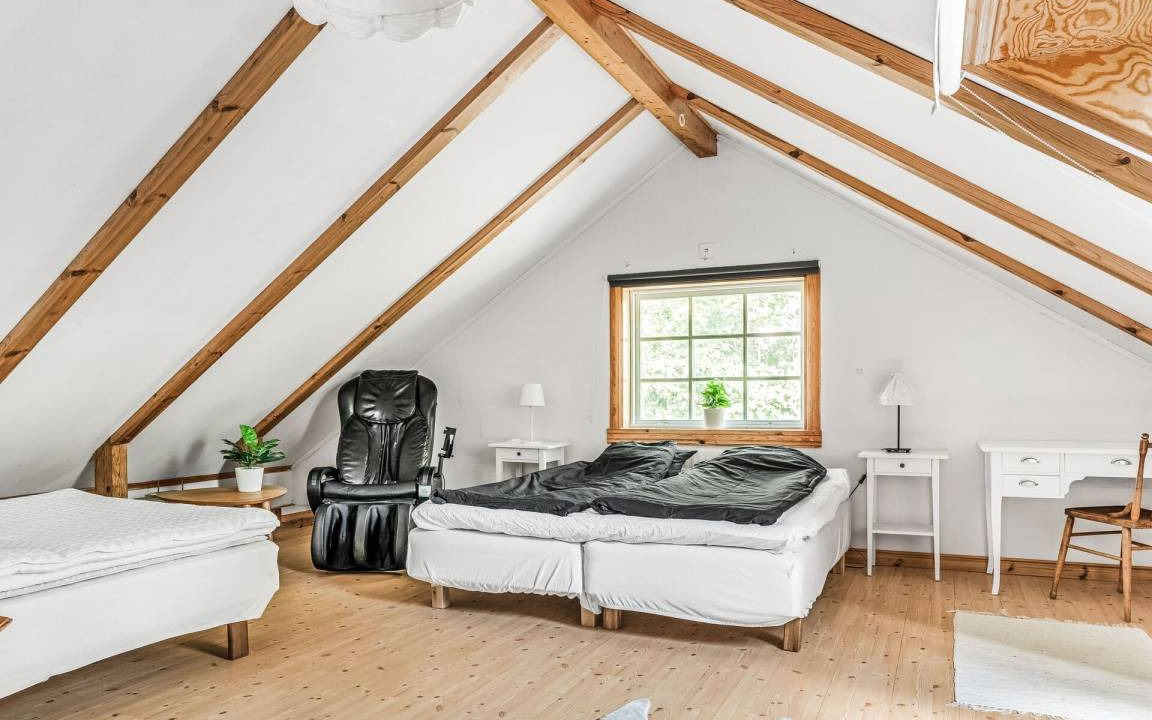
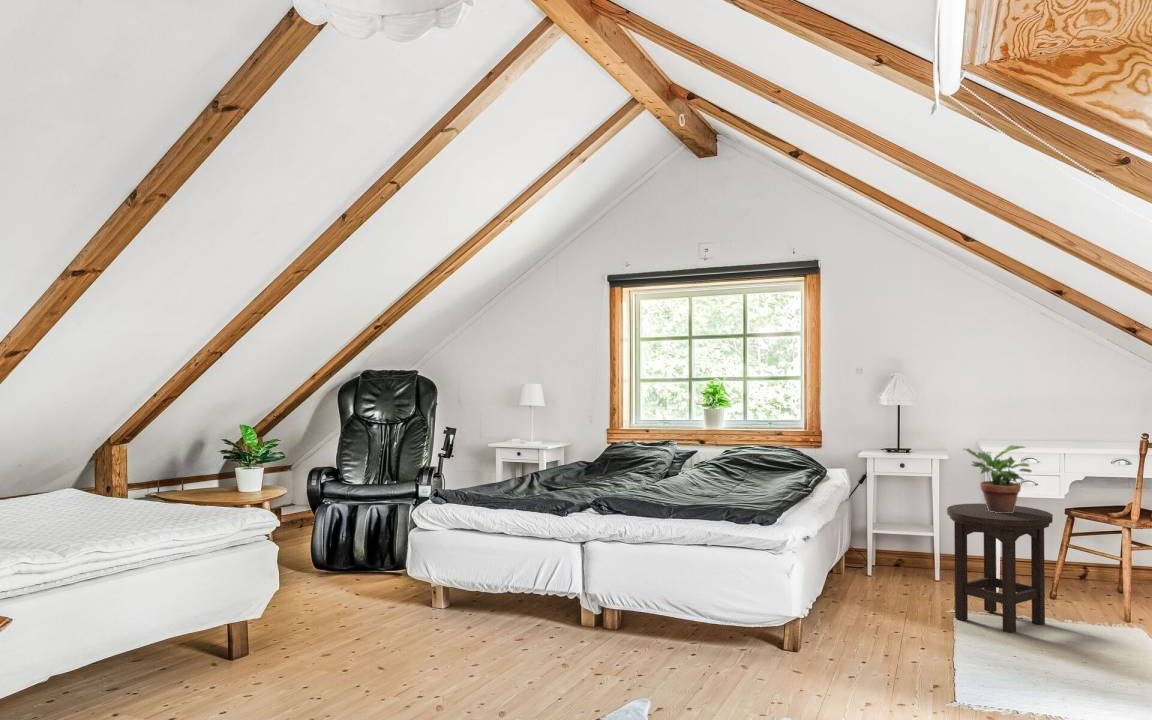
+ stool [946,503,1054,634]
+ potted plant [961,444,1033,513]
